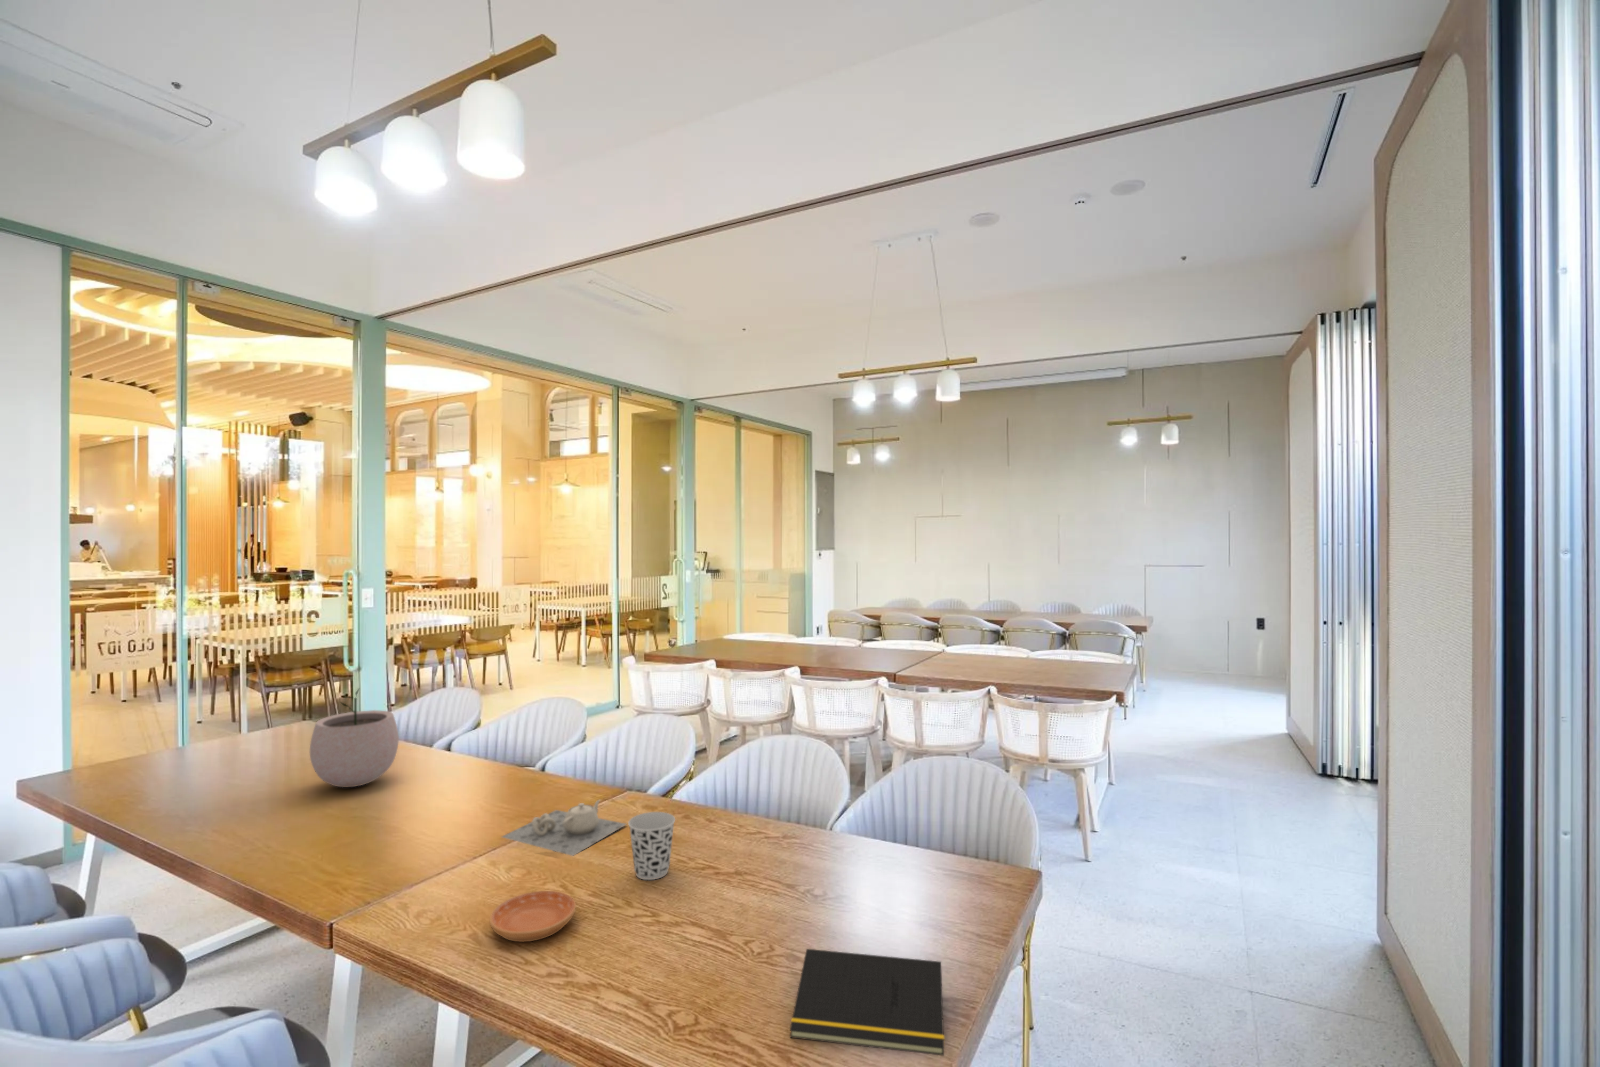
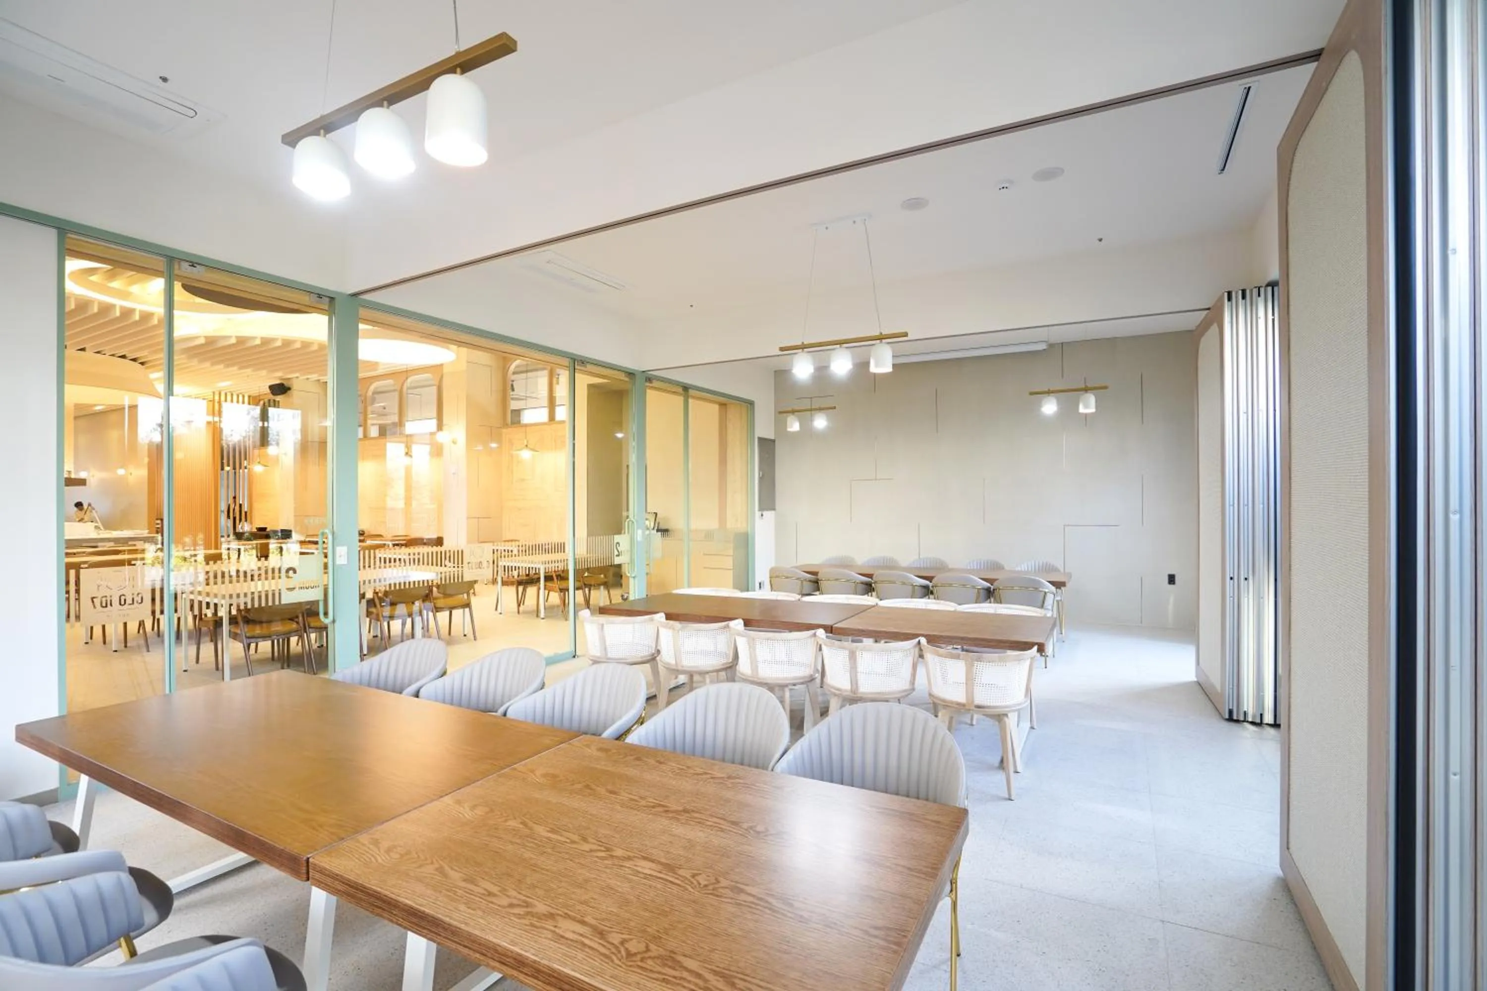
- saucer [489,891,576,942]
- plant pot [310,687,400,788]
- cup [627,811,676,880]
- notepad [789,948,944,1056]
- teapot [500,799,627,856]
